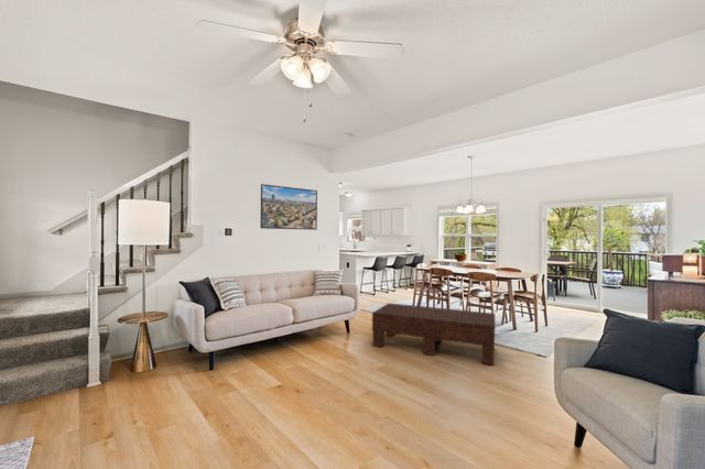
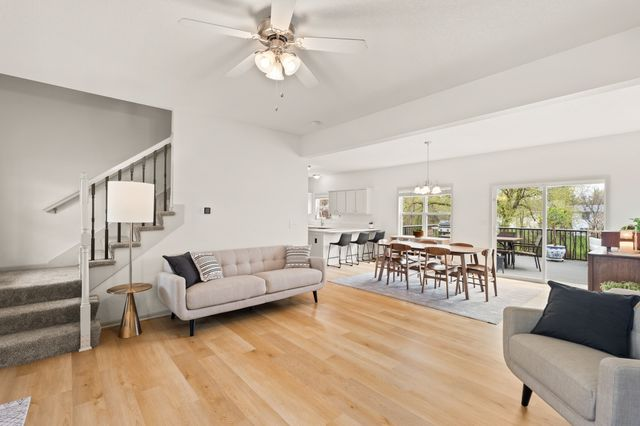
- coffee table [371,302,496,367]
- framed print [259,183,318,231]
